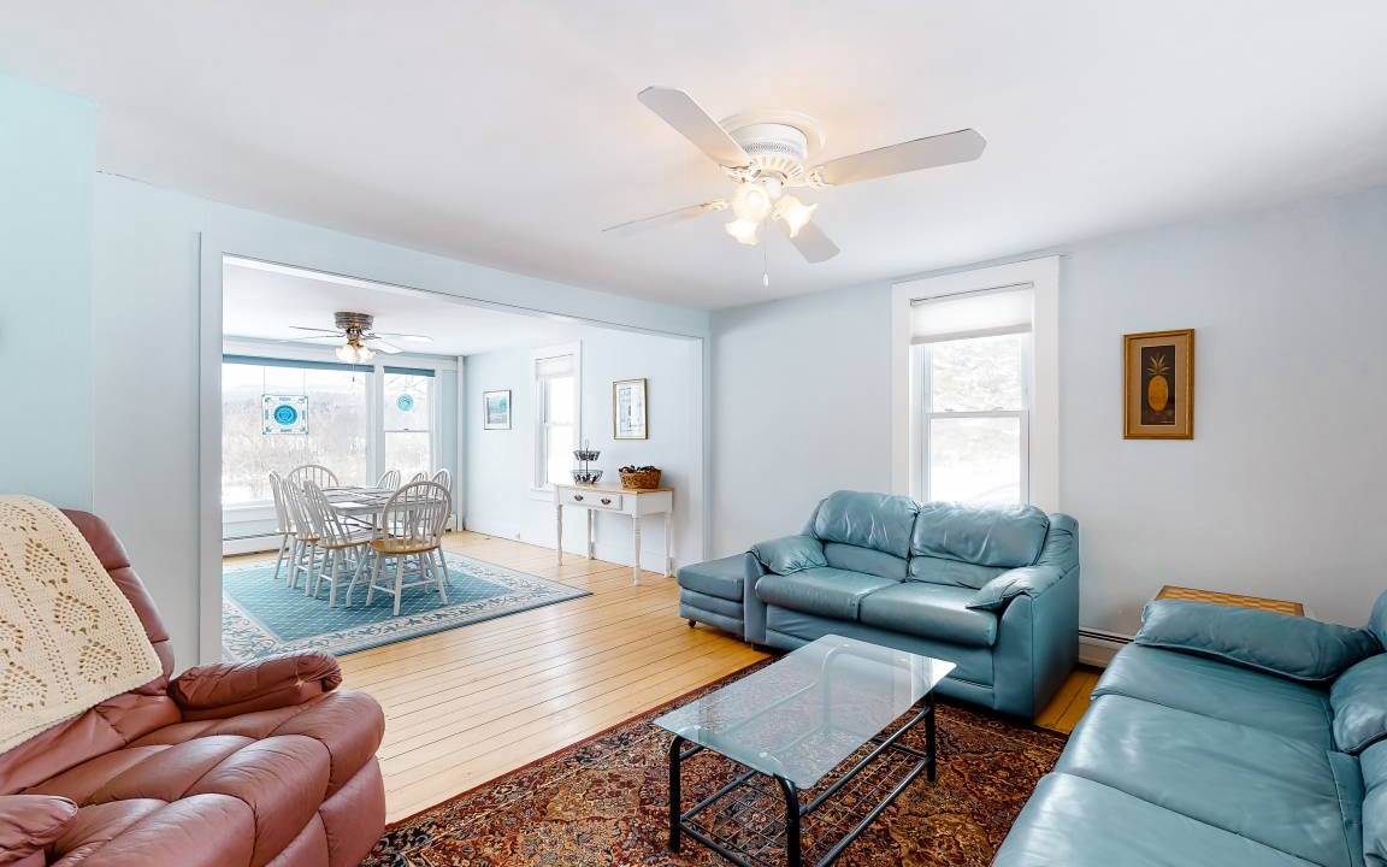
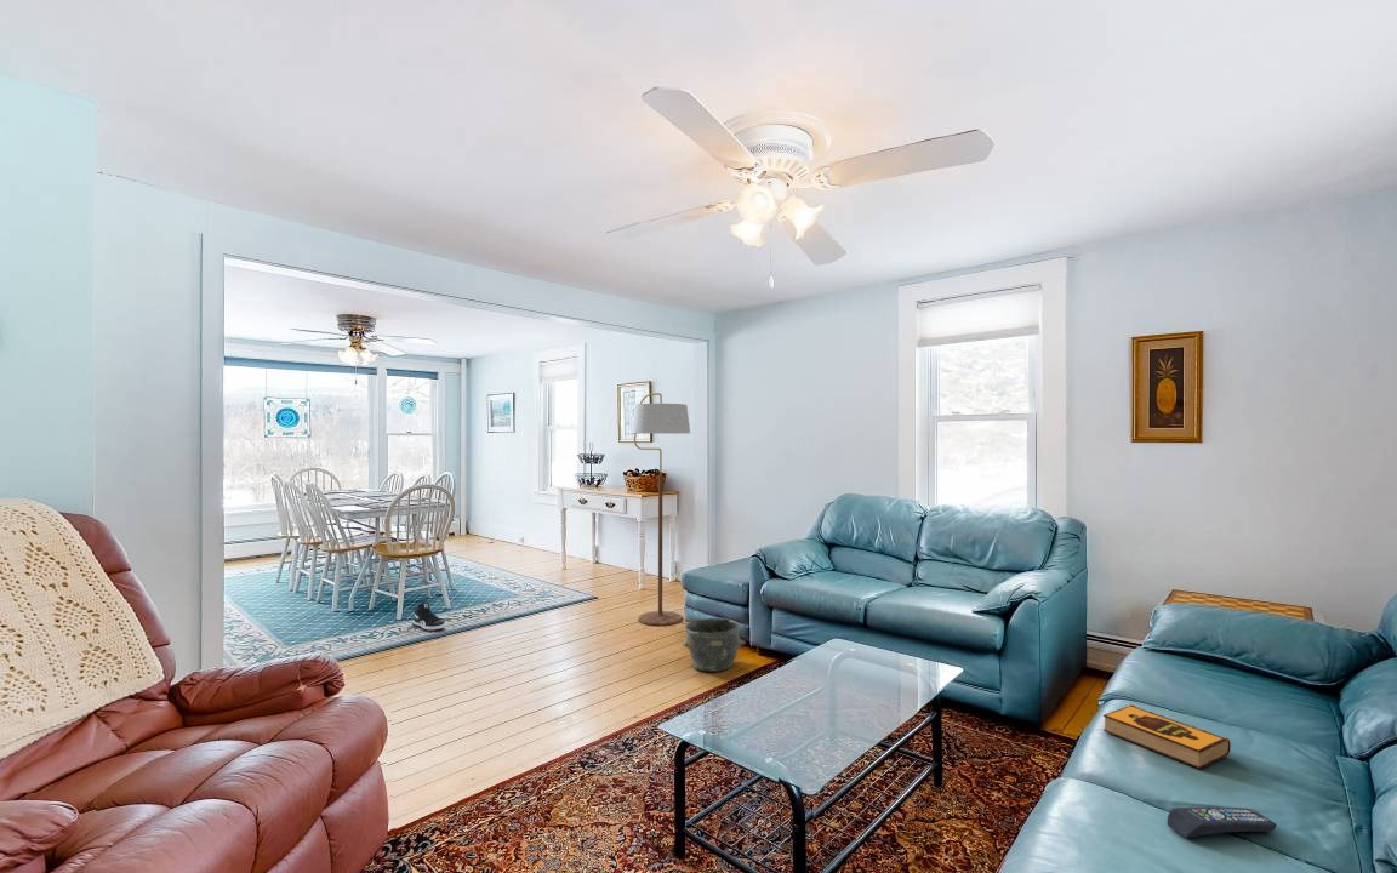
+ floor lamp [631,392,691,627]
+ bucket [682,617,746,673]
+ hardback book [1102,703,1232,770]
+ remote control [1167,806,1278,839]
+ sneaker [412,600,445,630]
